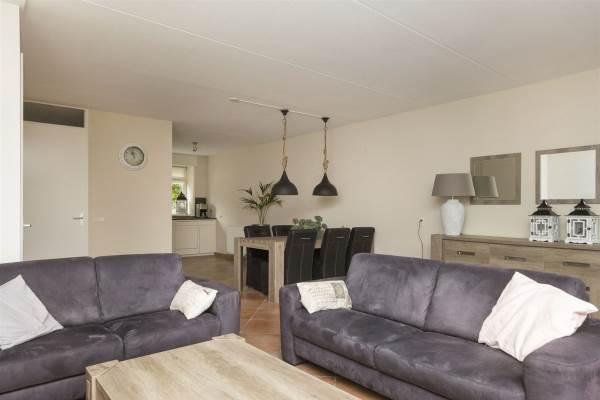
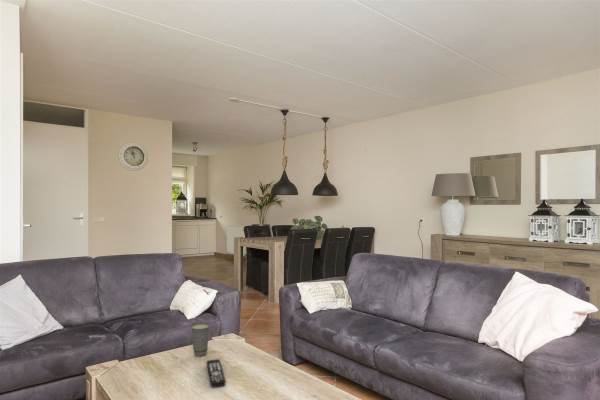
+ cup [189,321,212,357]
+ remote control [206,358,227,388]
